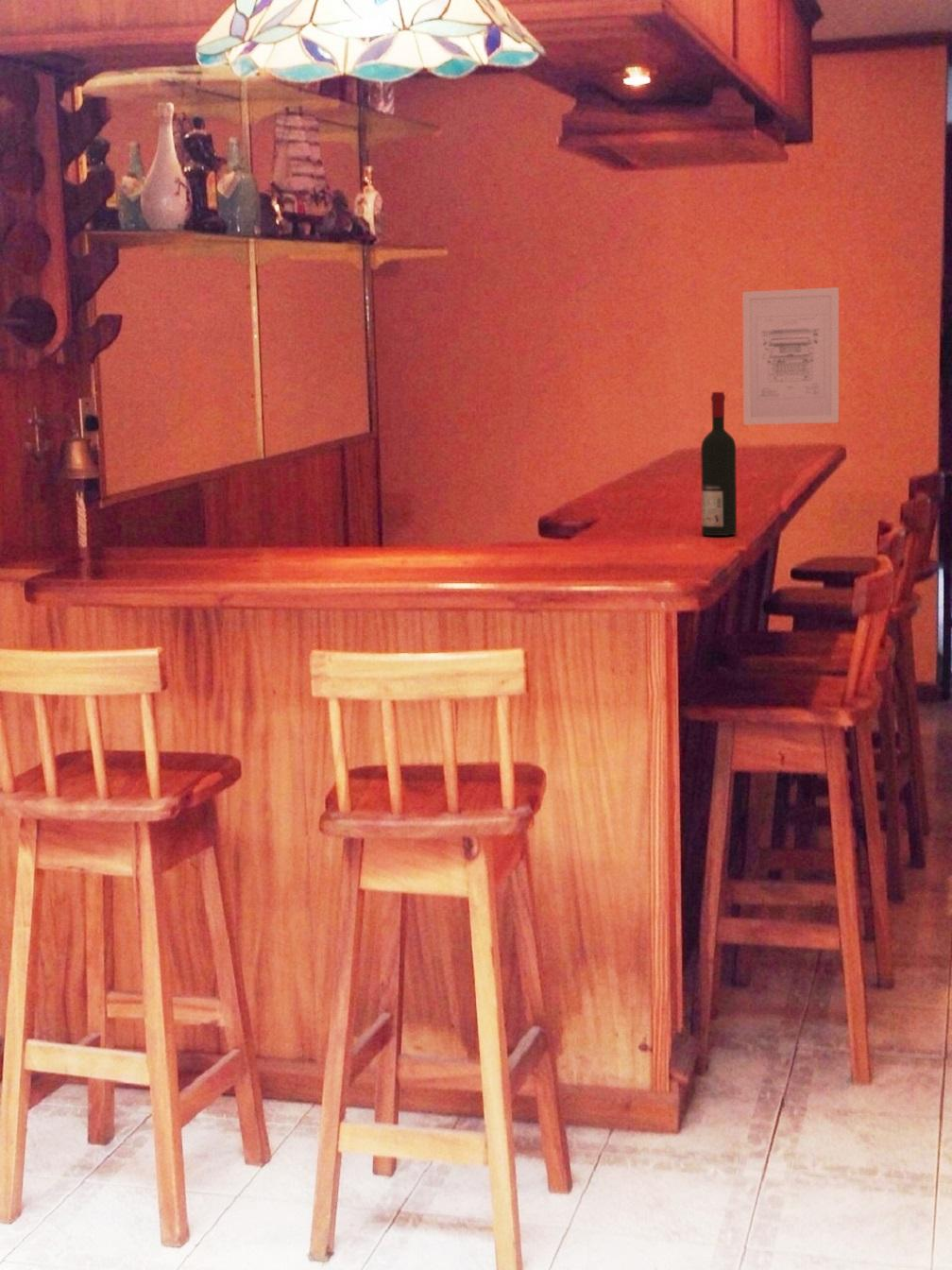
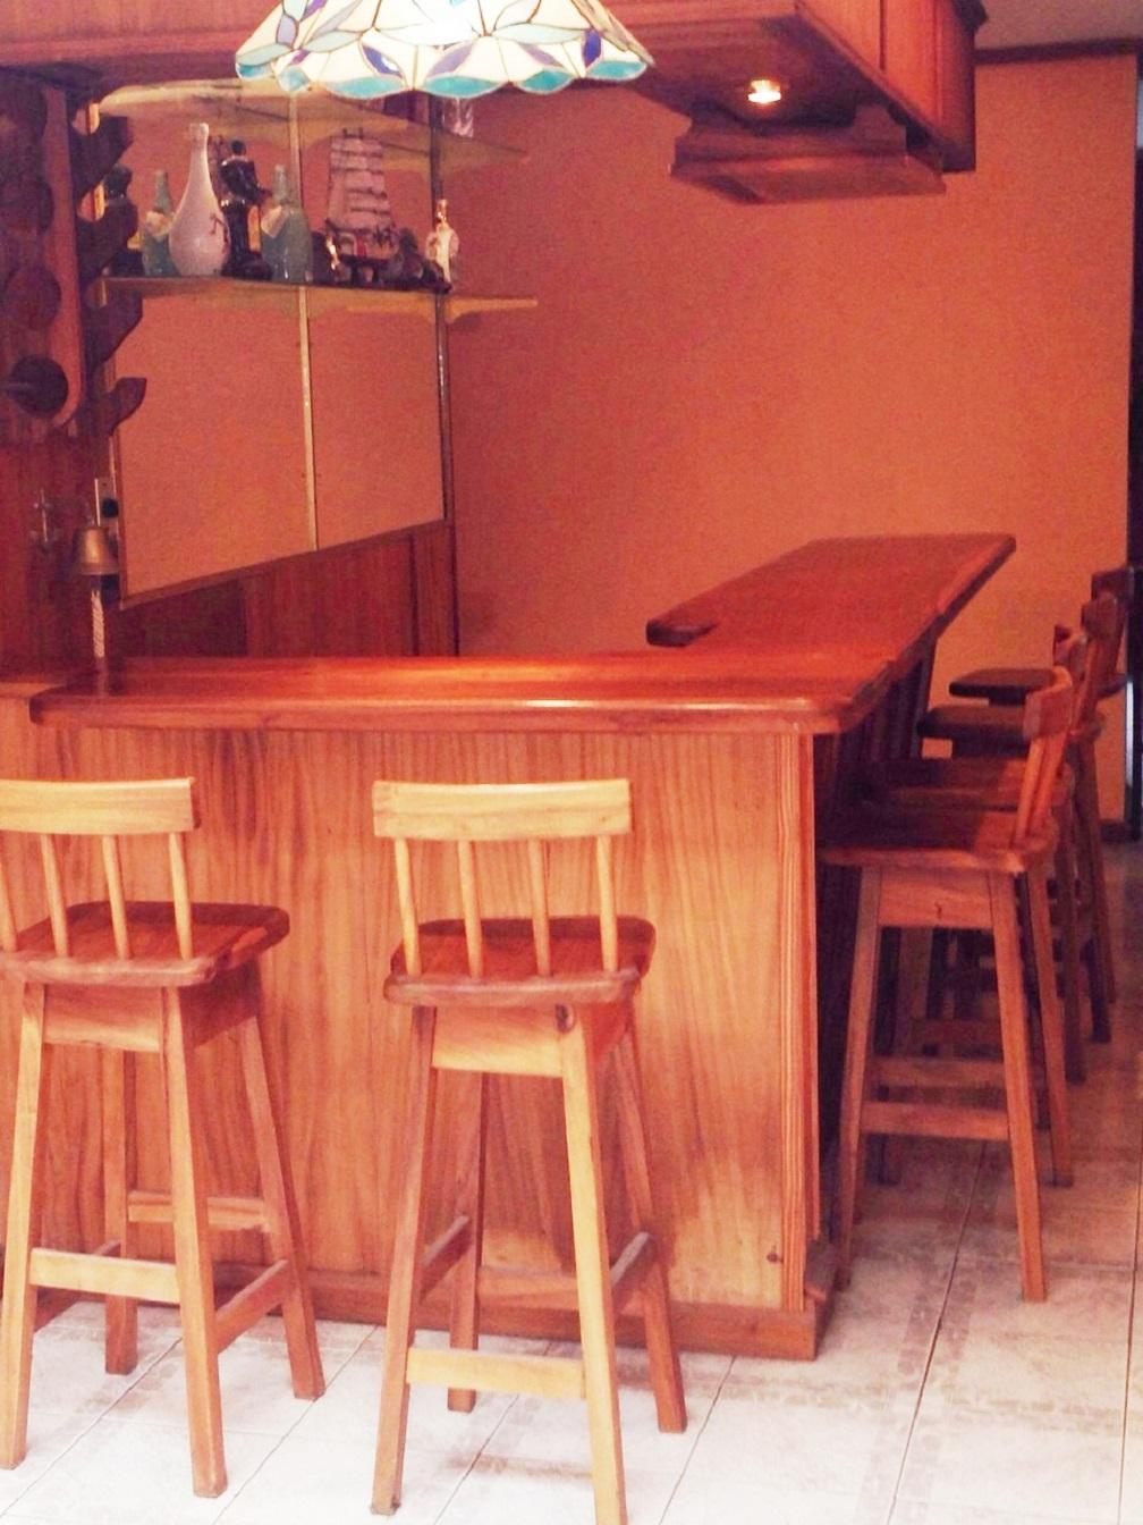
- wall art [741,286,840,425]
- alcohol [700,391,738,537]
